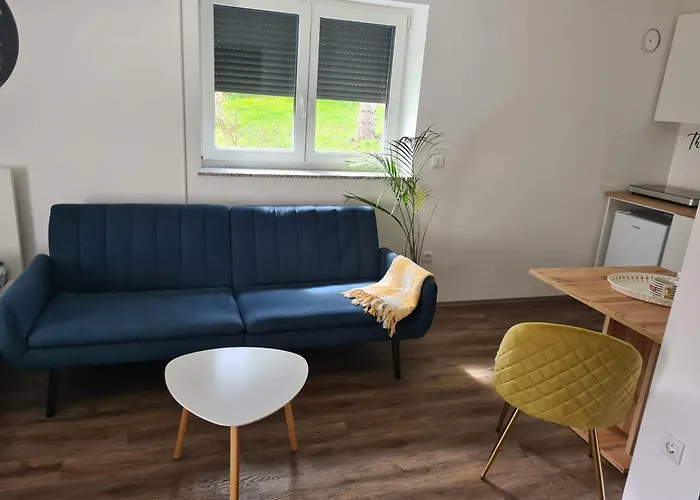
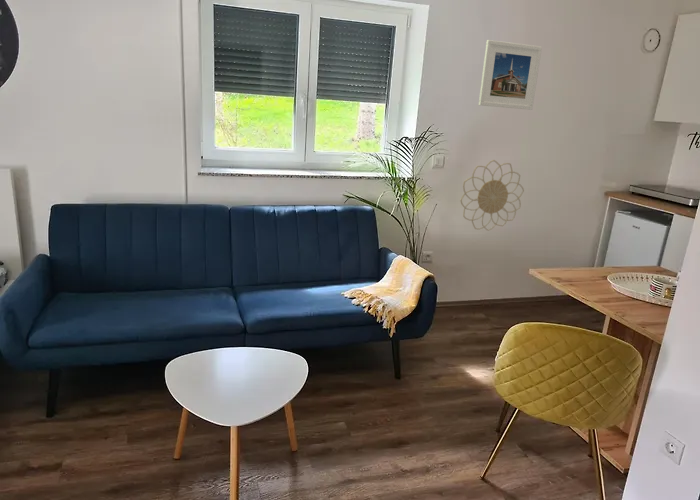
+ decorative wall piece [459,159,525,232]
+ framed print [478,39,543,111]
